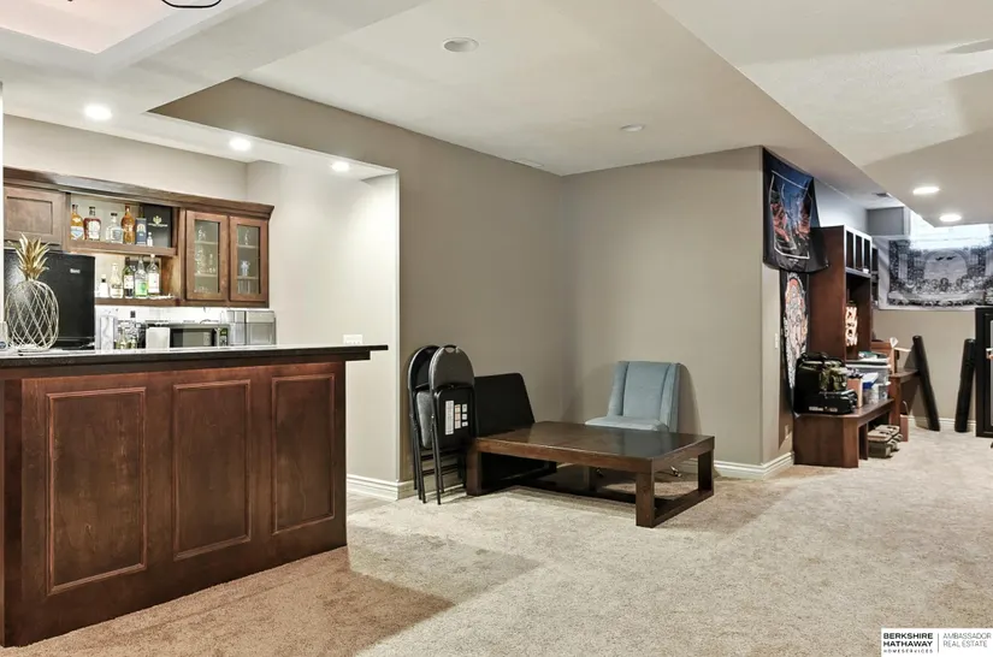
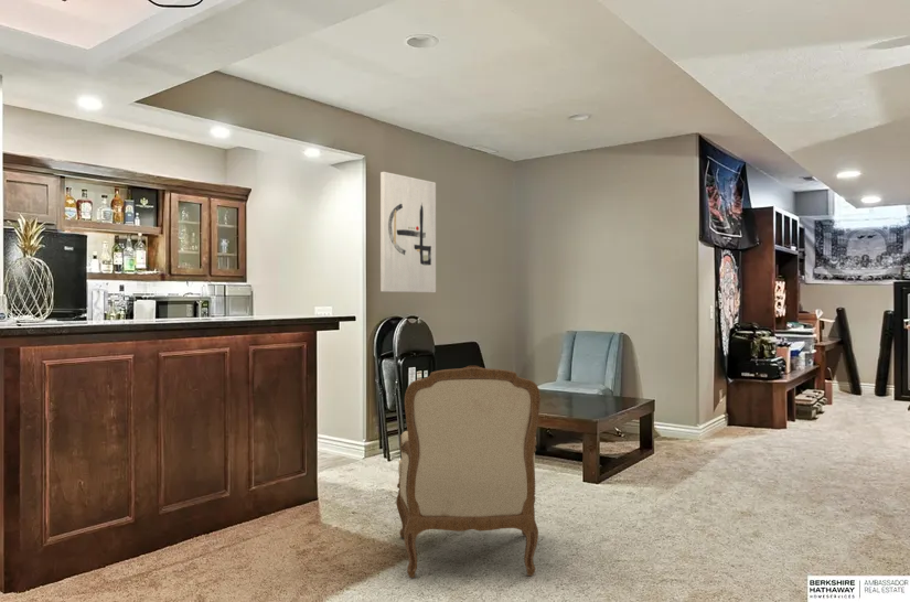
+ armchair [395,365,542,579]
+ wall art [379,171,437,293]
